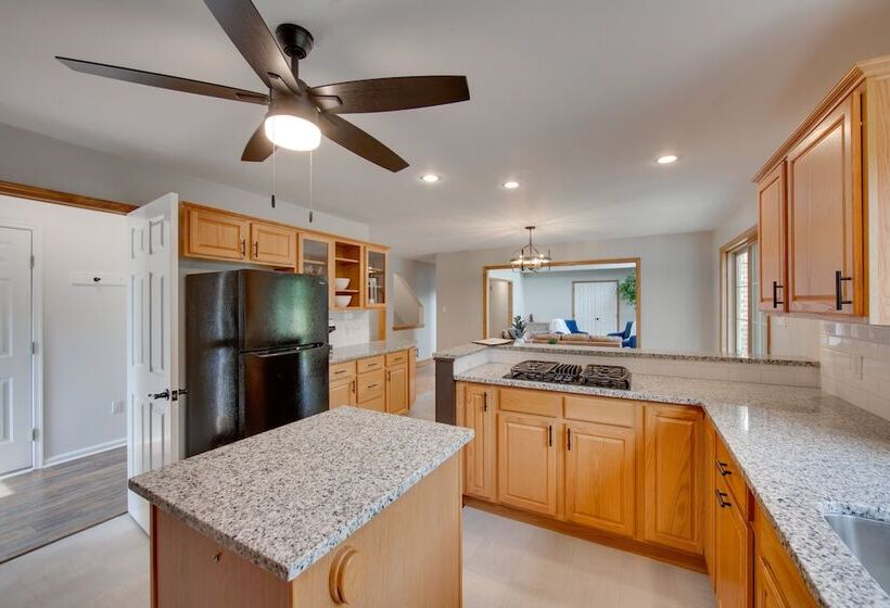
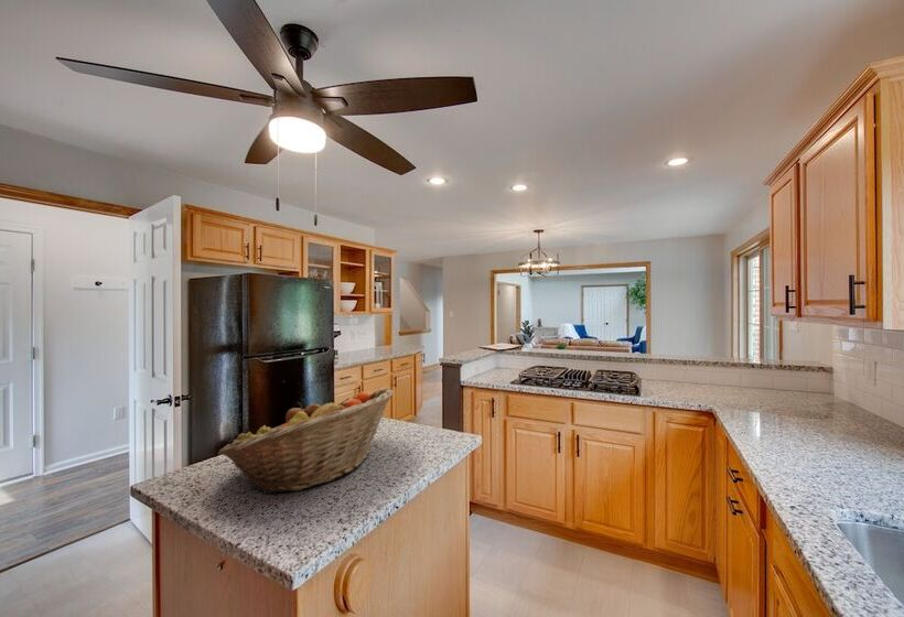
+ fruit basket [217,388,394,495]
